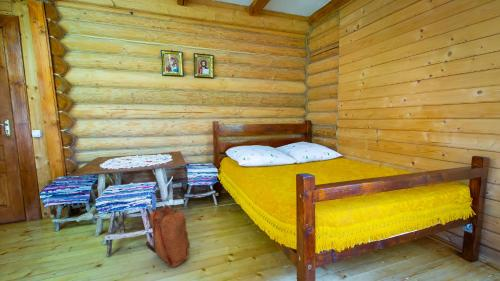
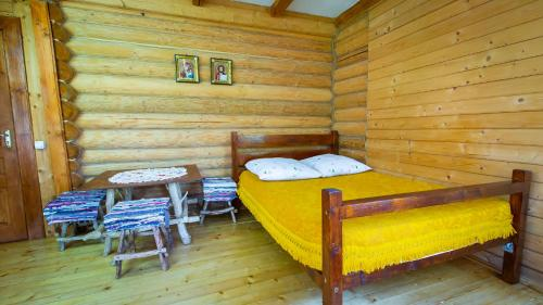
- backpack [145,204,191,268]
